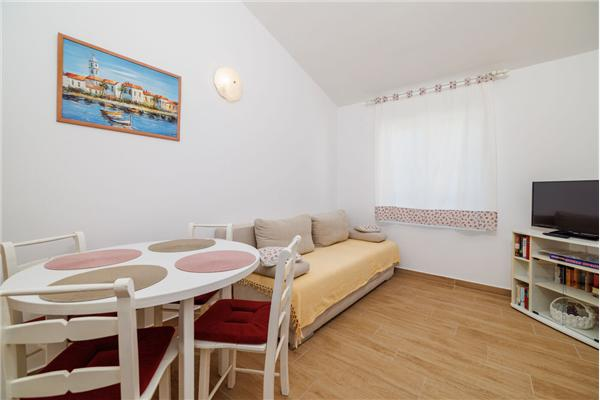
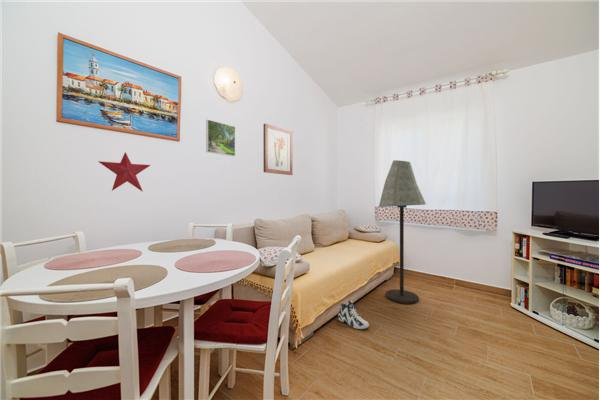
+ floor lamp [378,159,427,305]
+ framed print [205,119,236,157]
+ sneaker [337,300,370,330]
+ wall art [262,123,294,176]
+ decorative star [97,151,151,193]
